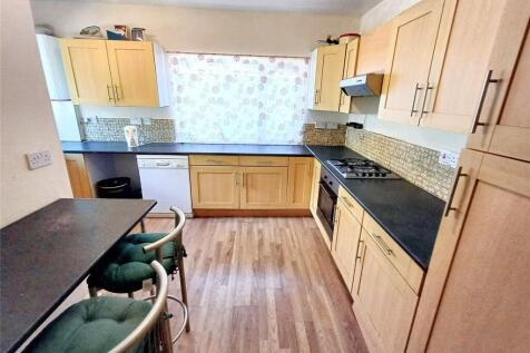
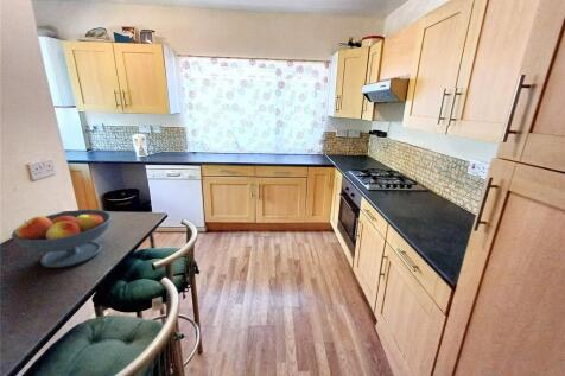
+ fruit bowl [11,209,113,269]
